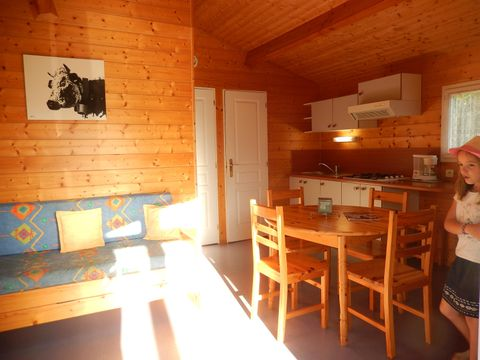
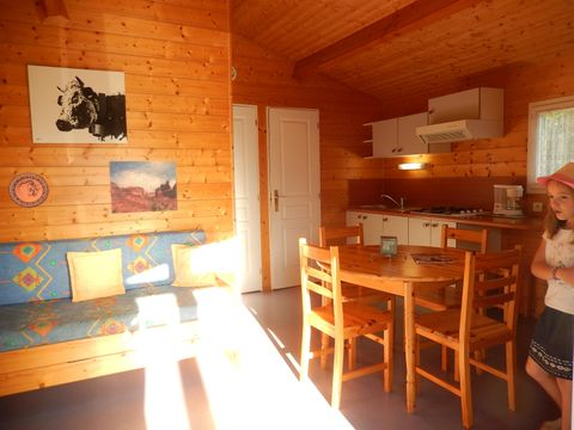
+ wall art [108,160,178,215]
+ decorative plate [7,172,50,209]
